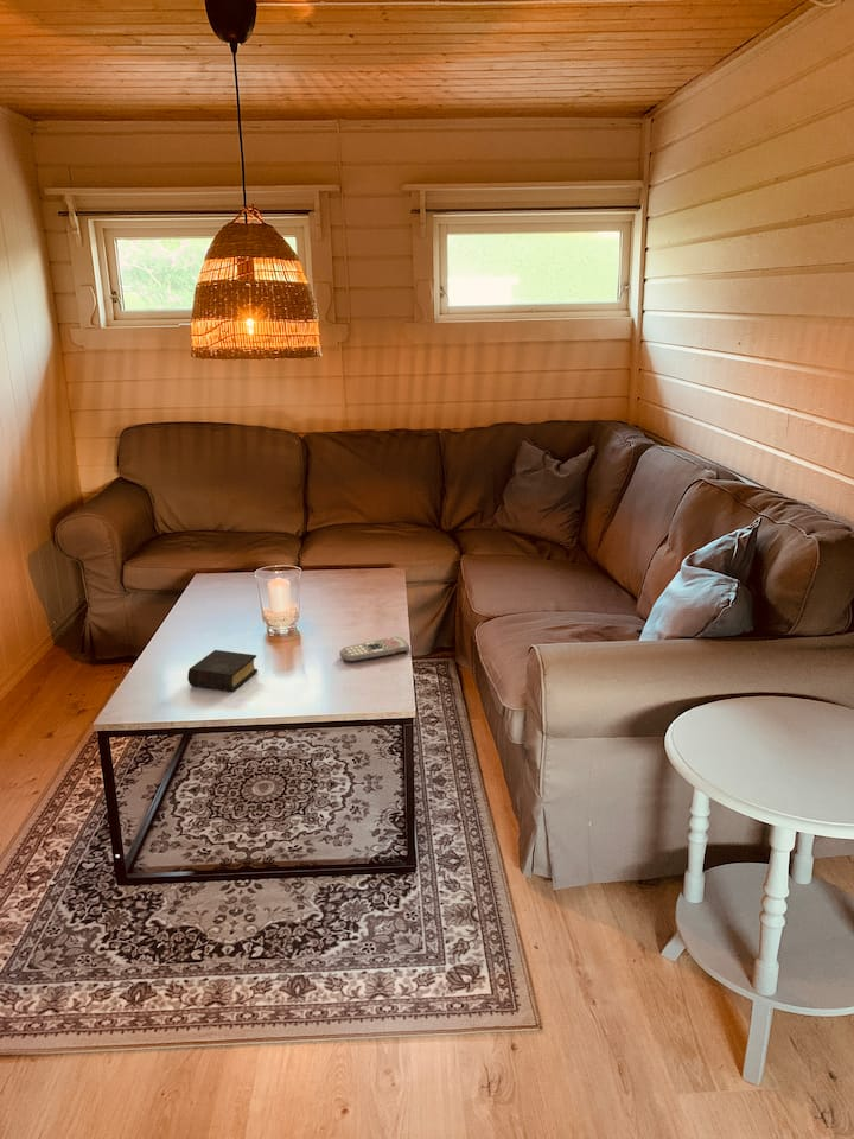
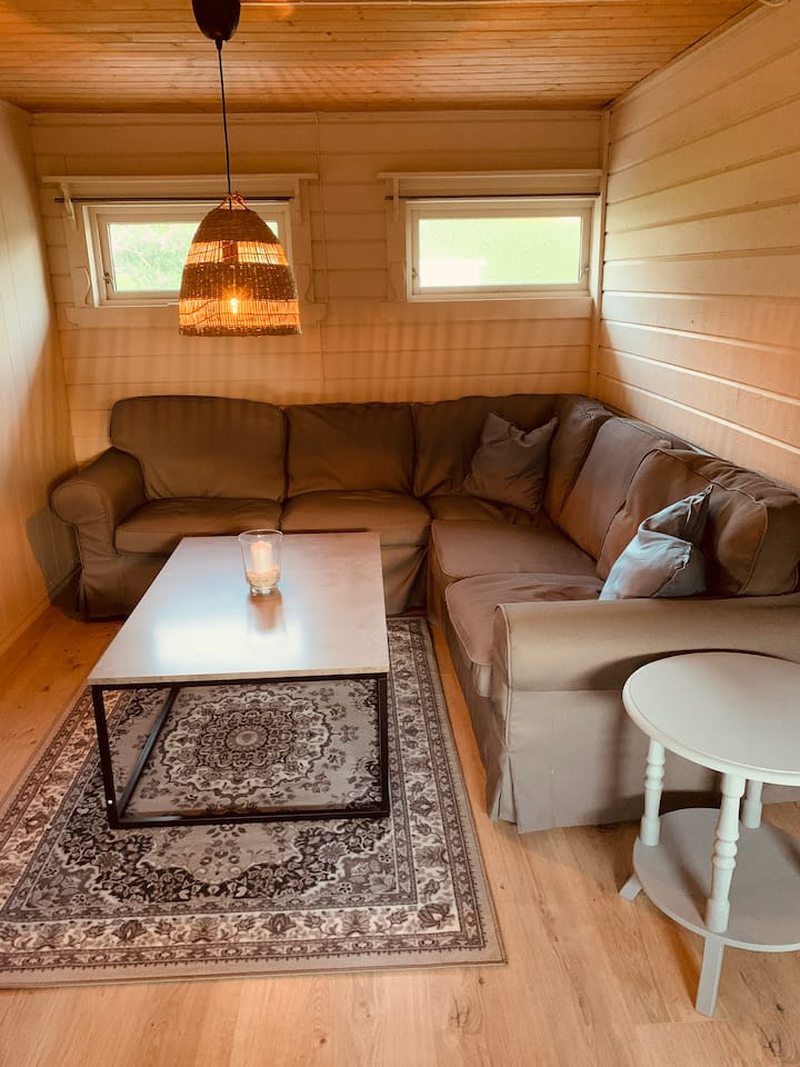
- book [186,649,259,693]
- remote control [339,636,410,663]
